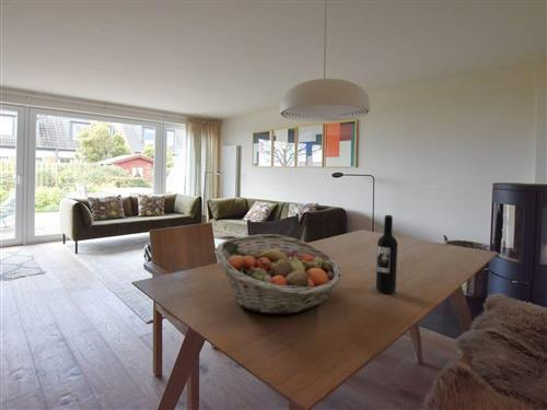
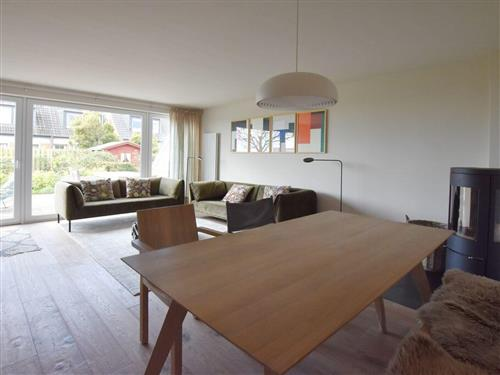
- fruit basket [214,233,342,315]
- wine bottle [375,214,398,294]
